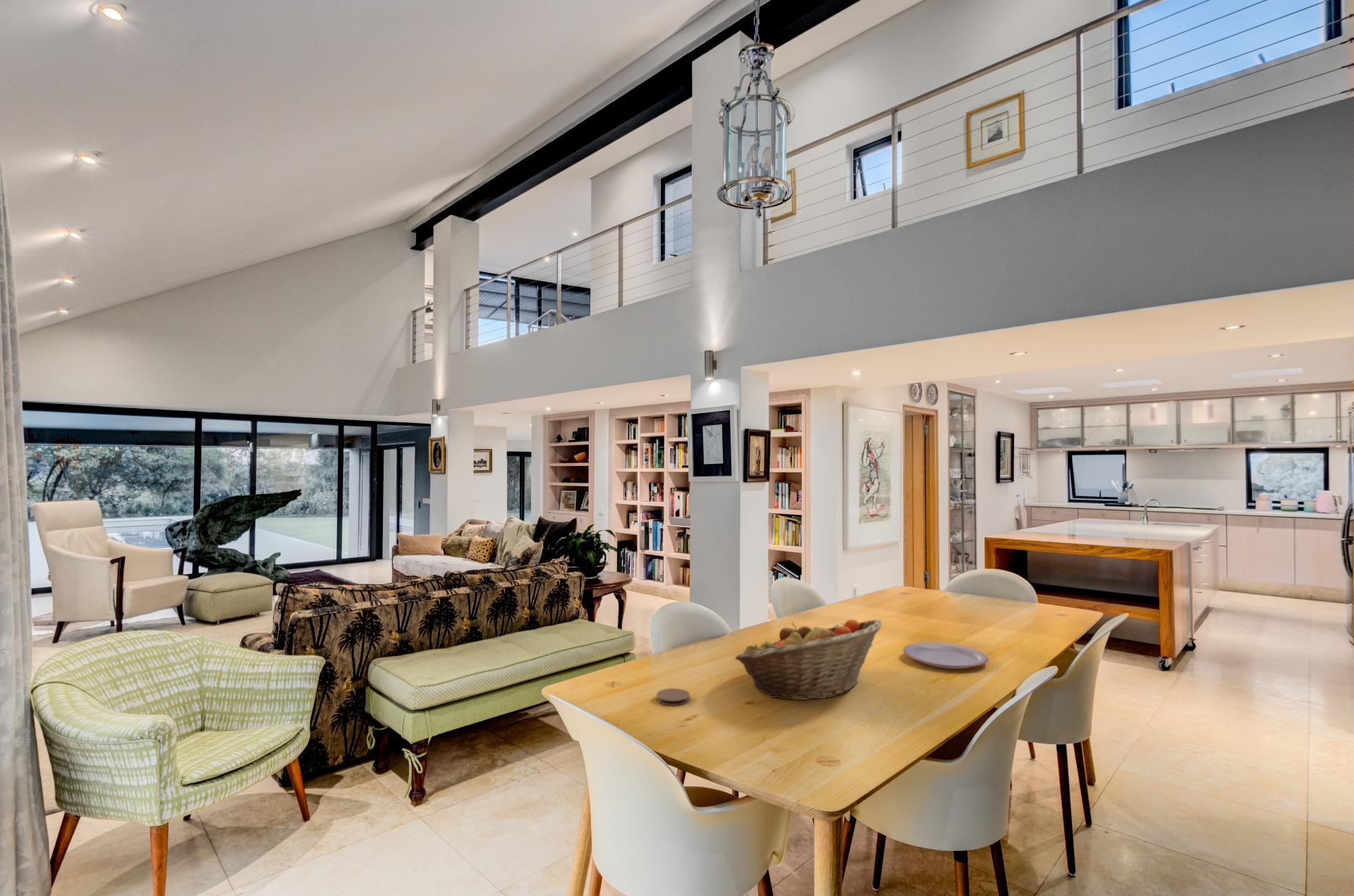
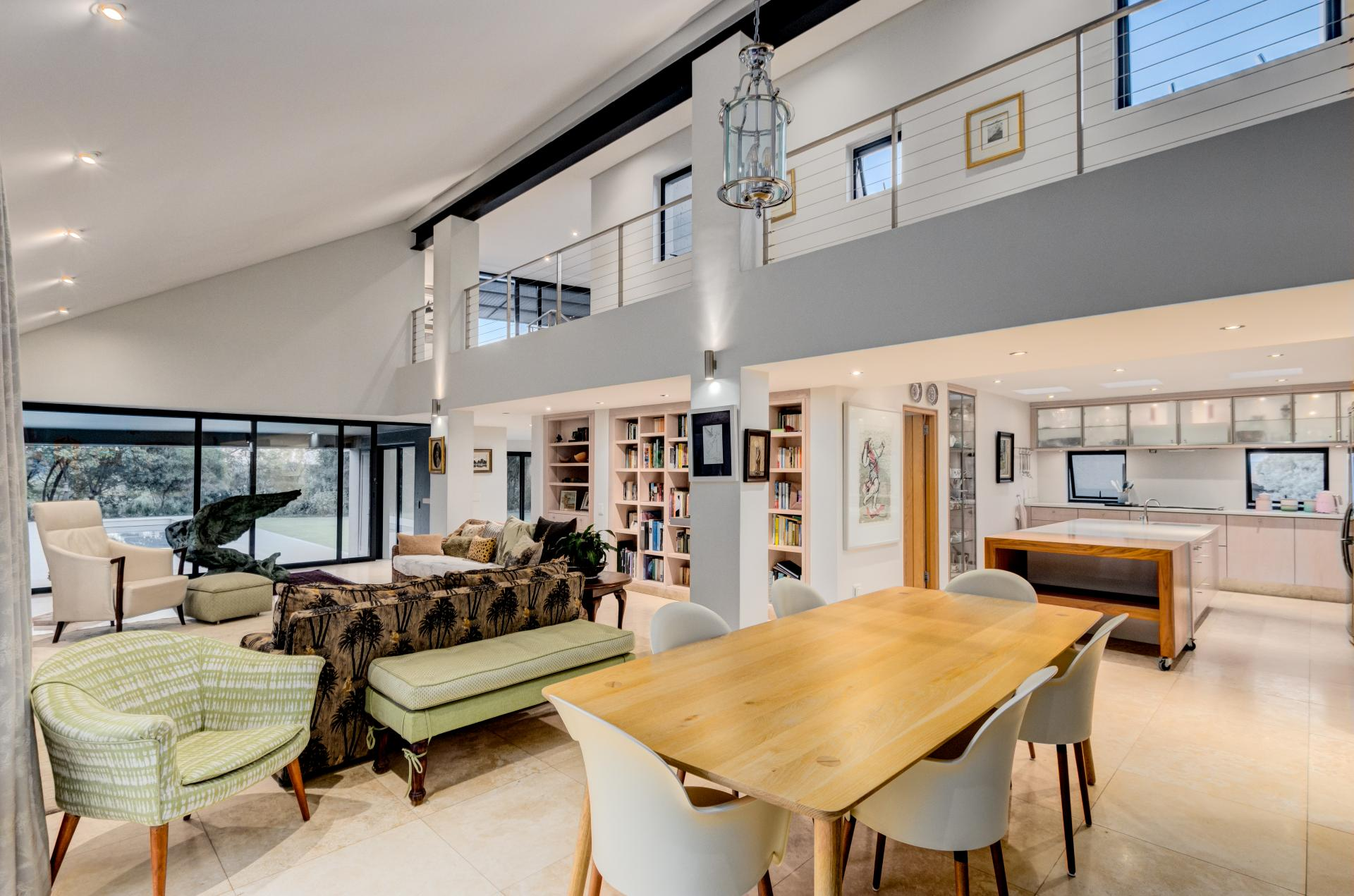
- fruit basket [734,618,883,701]
- coaster [656,687,690,706]
- plate [903,641,989,670]
